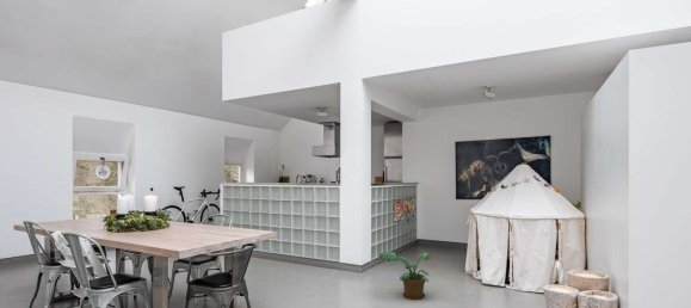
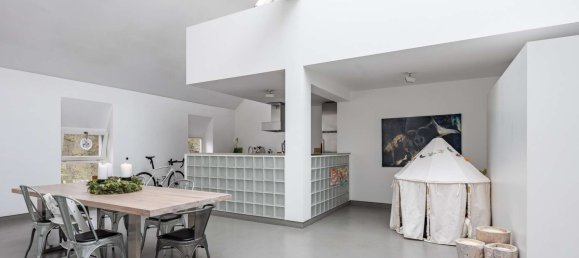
- potted plant [377,251,433,301]
